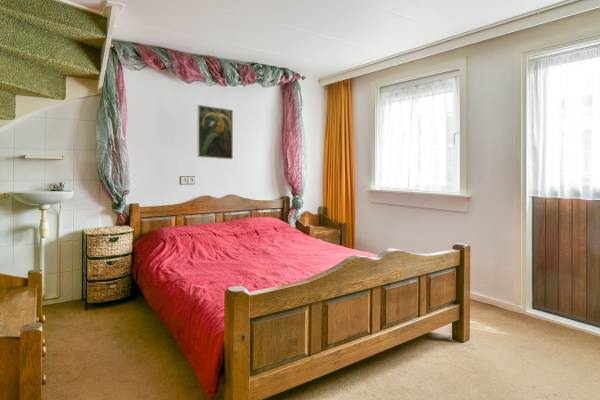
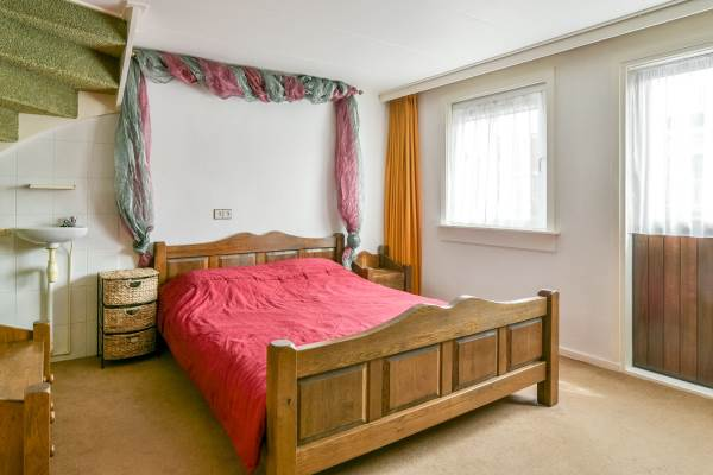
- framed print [197,104,234,160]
